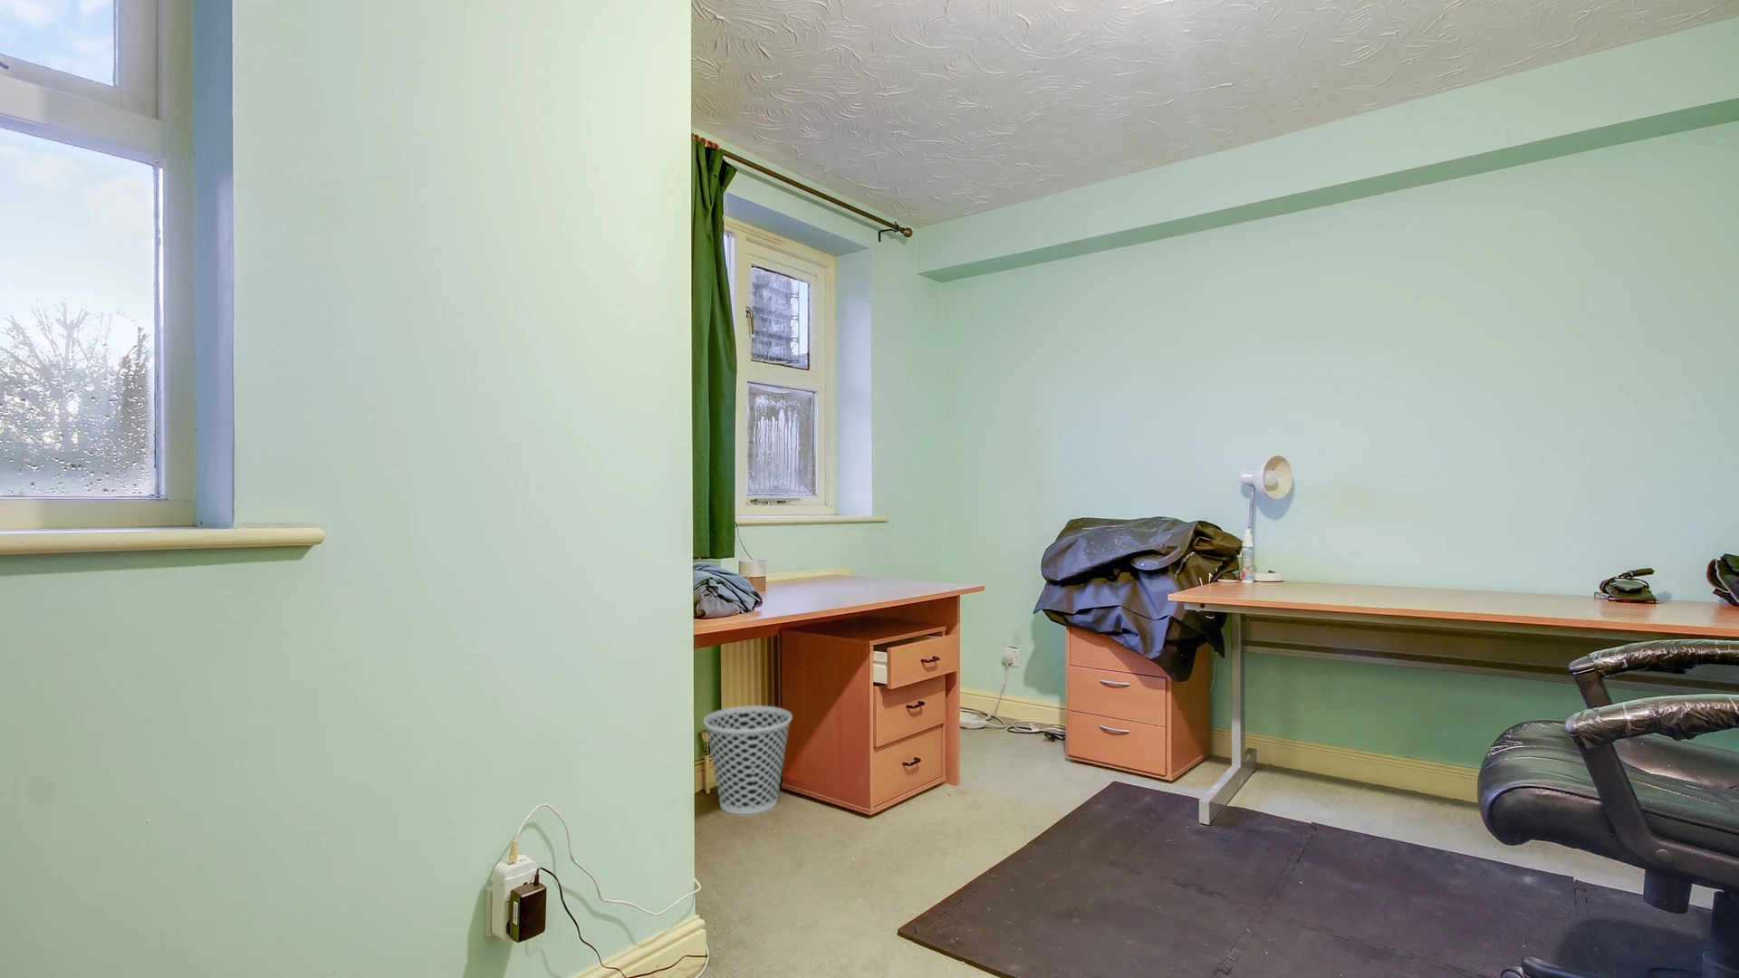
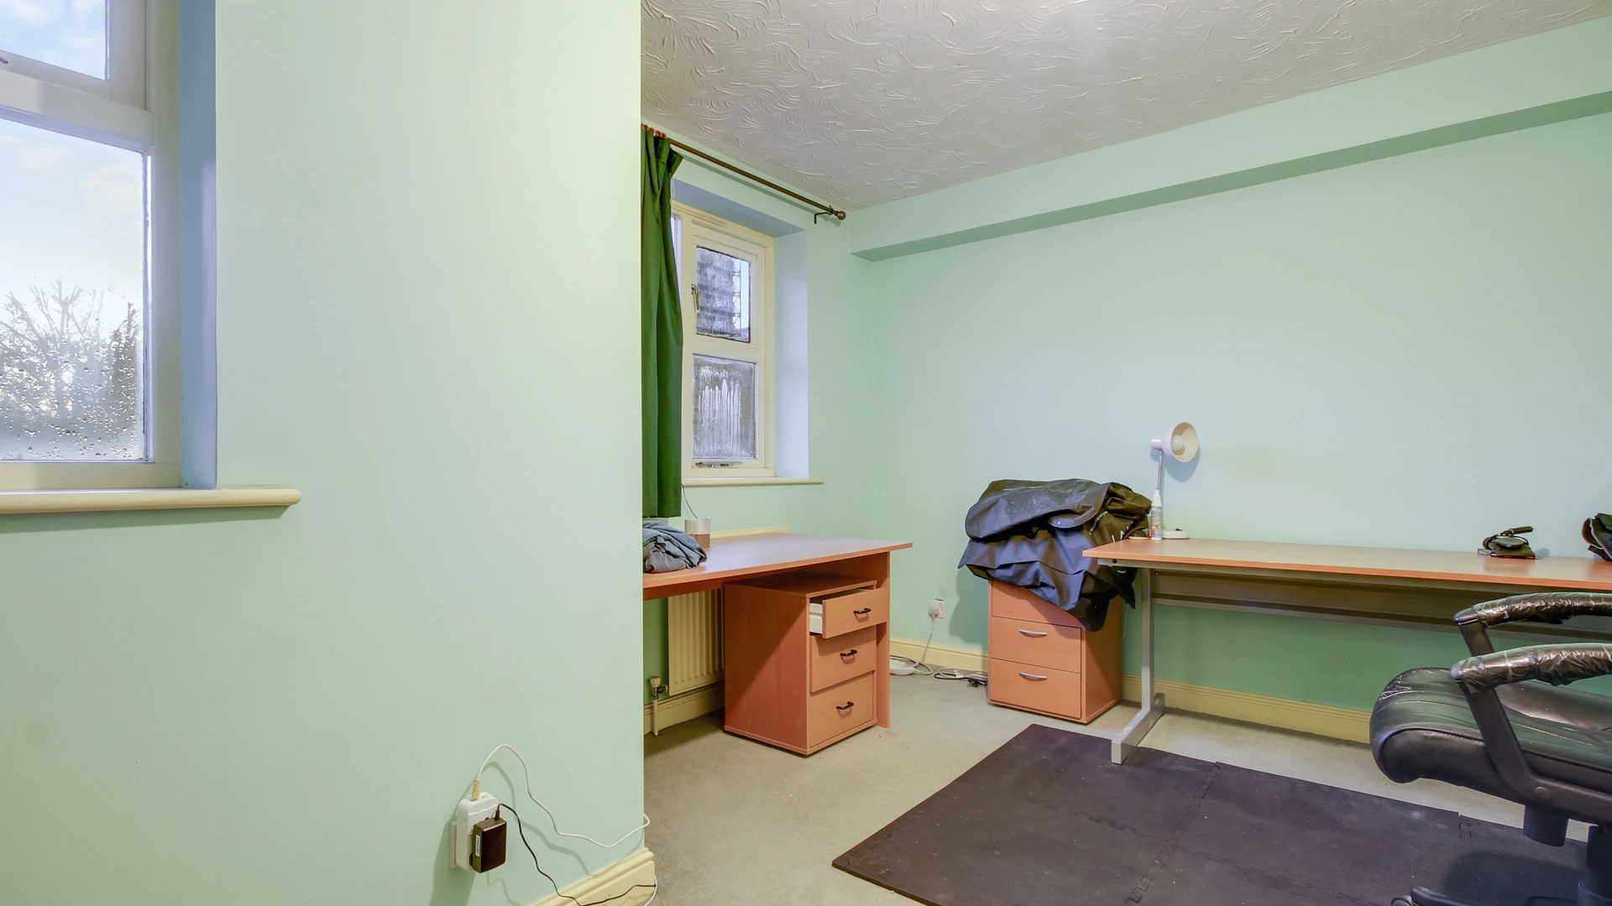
- wastebasket [702,705,793,814]
